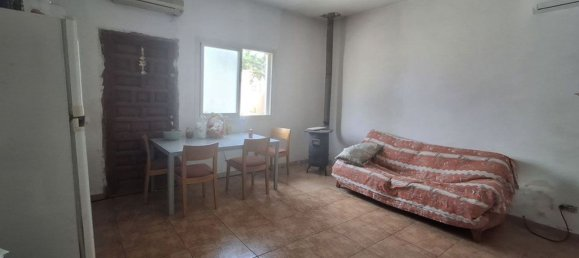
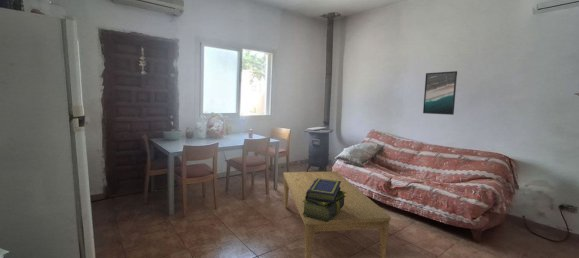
+ coffee table [282,171,392,258]
+ stack of books [302,178,346,222]
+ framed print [422,70,458,116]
